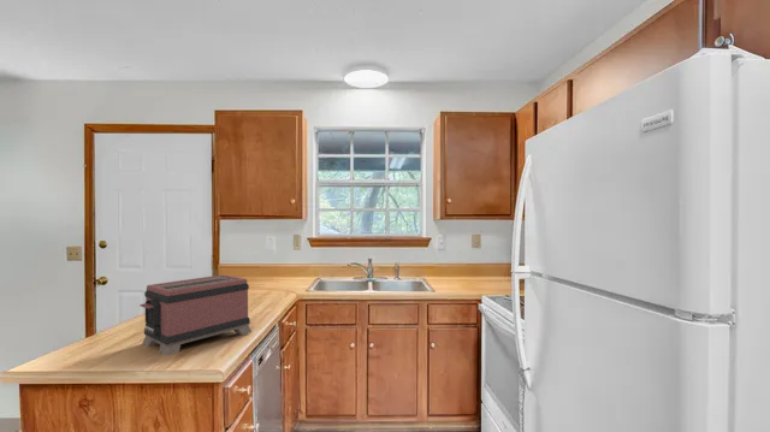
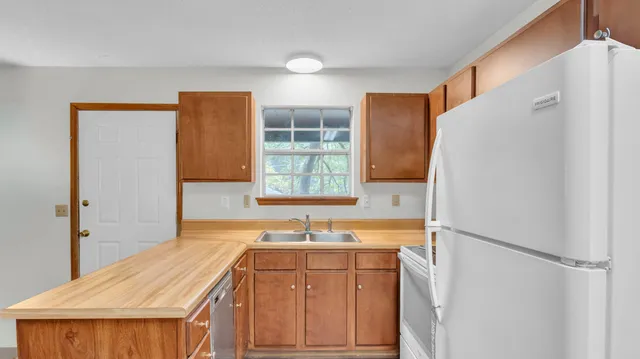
- toaster [138,273,253,356]
